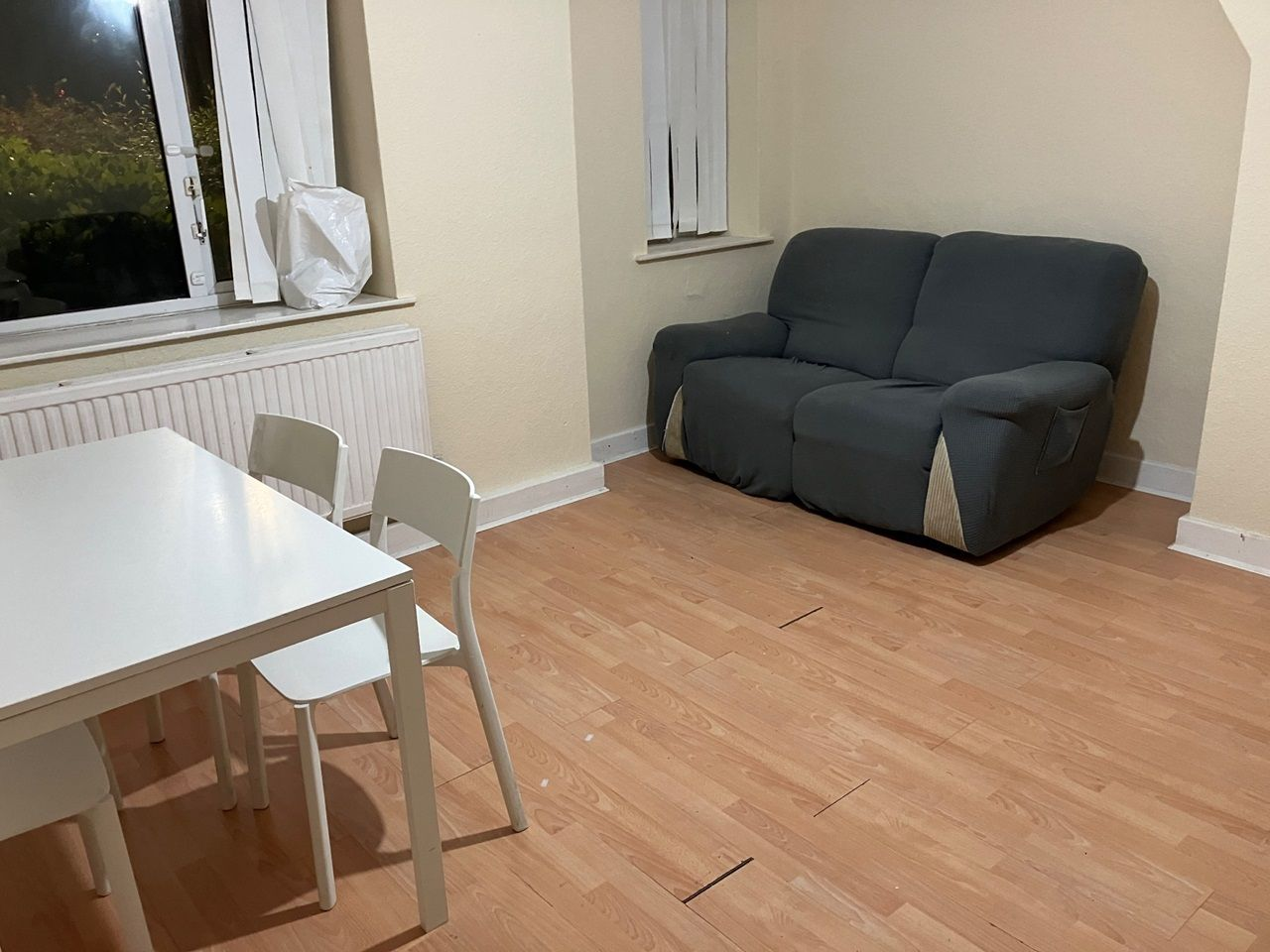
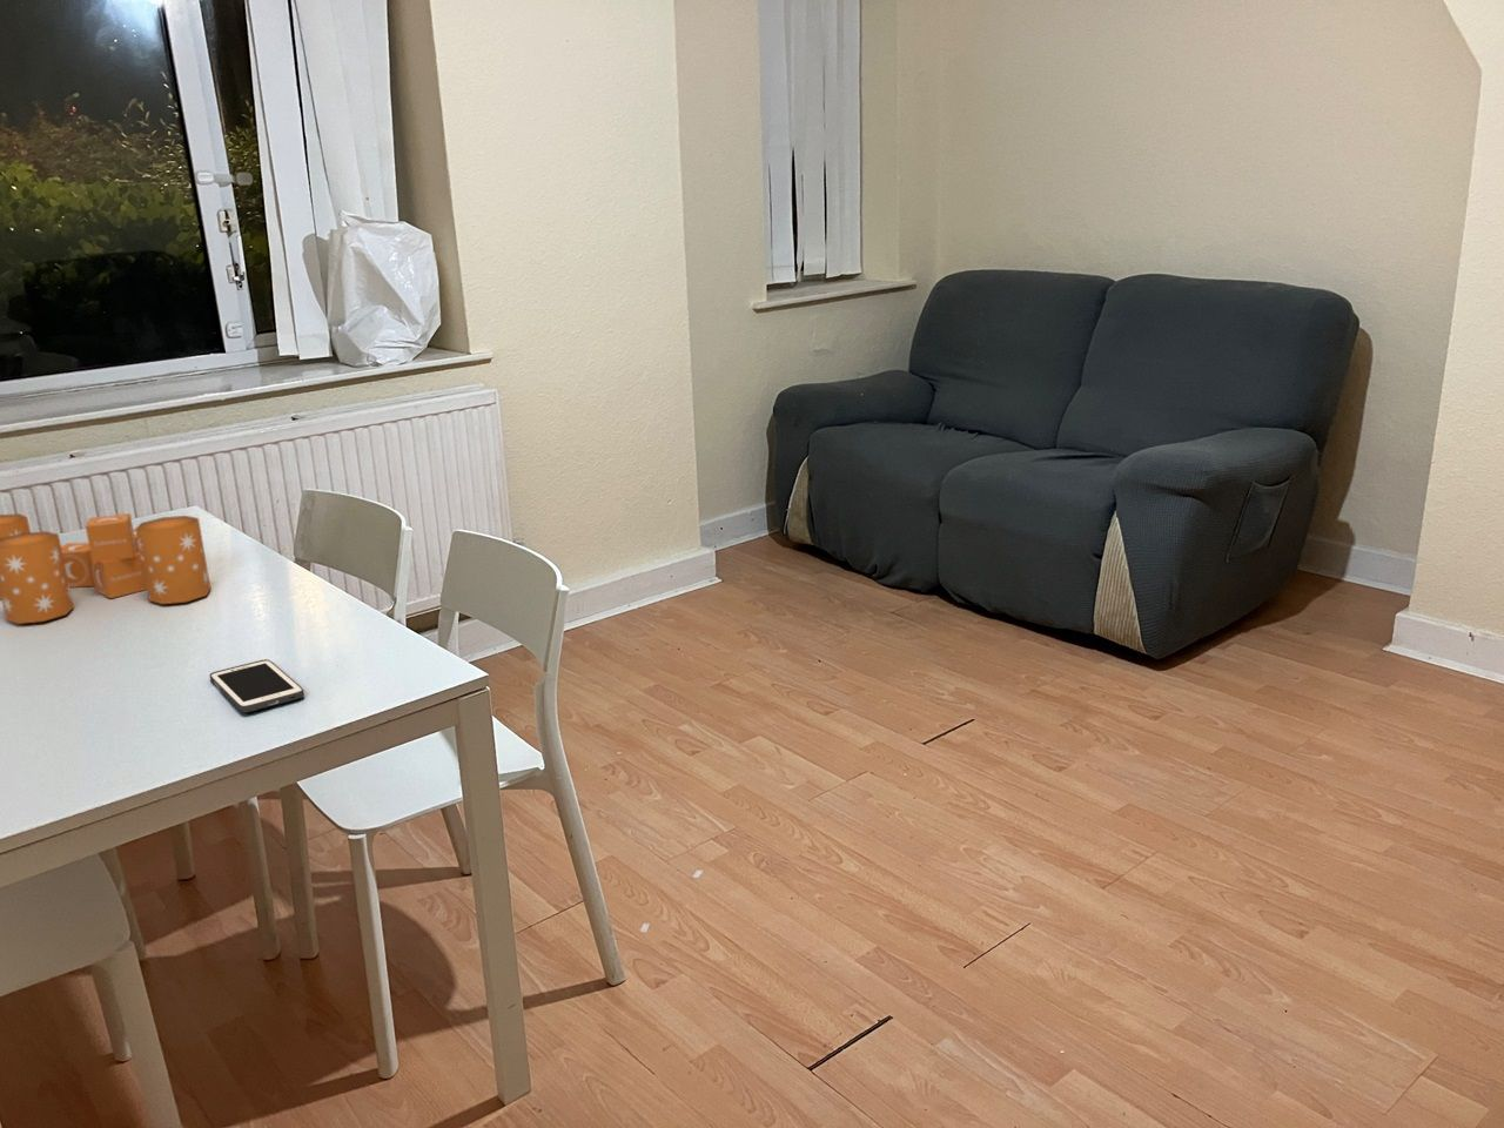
+ cell phone [210,658,306,713]
+ candle [0,512,212,626]
